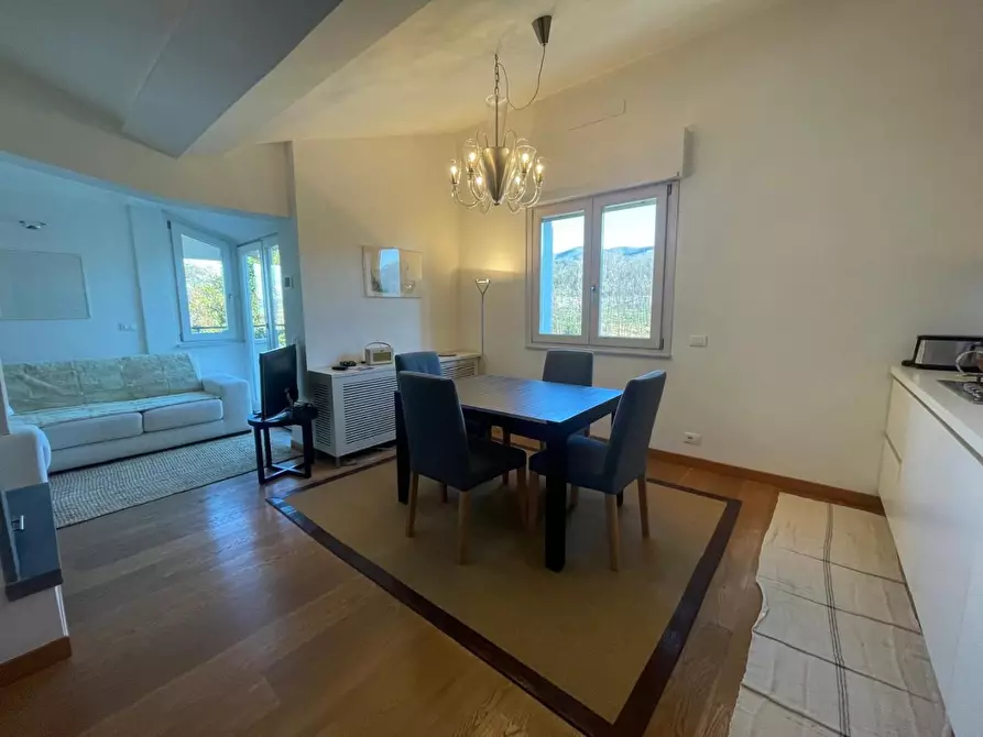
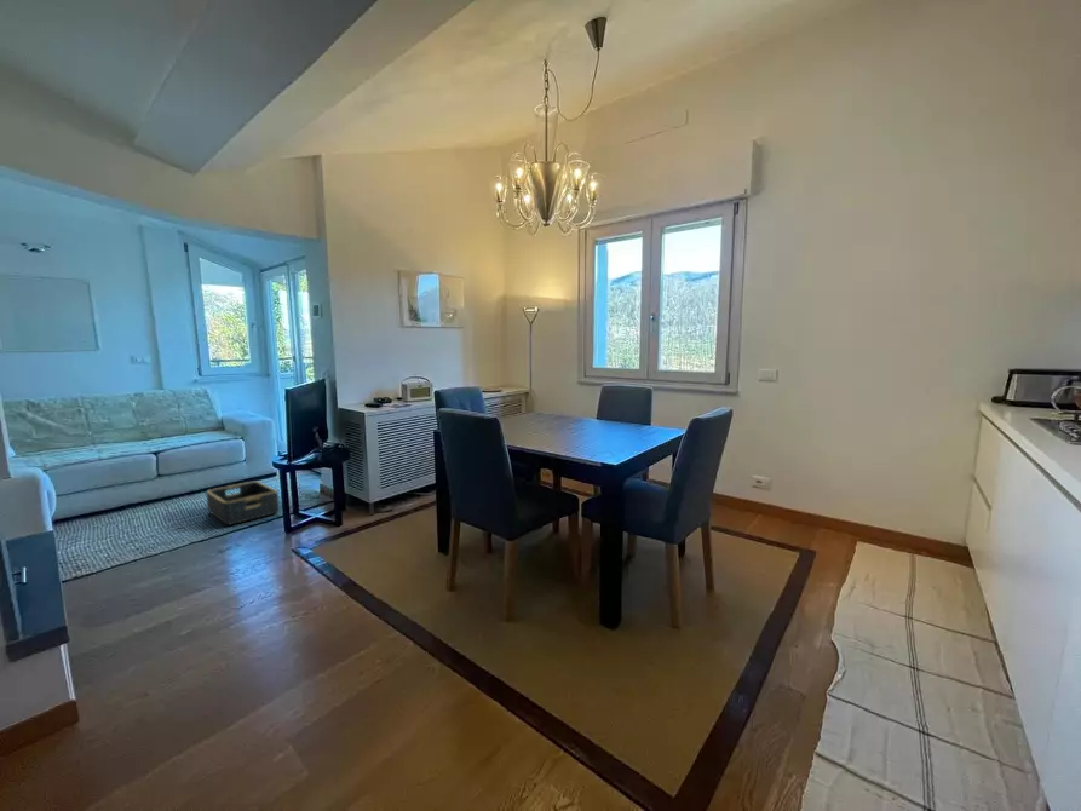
+ basket [206,479,280,527]
